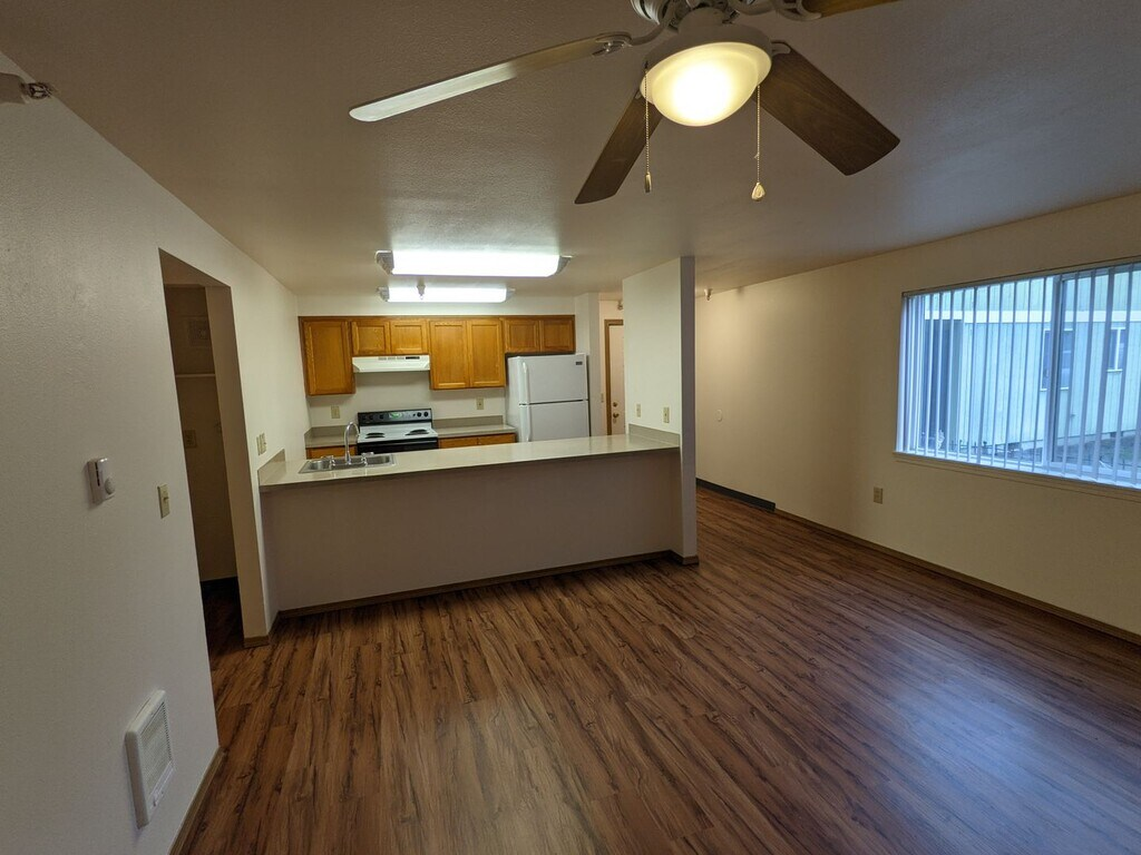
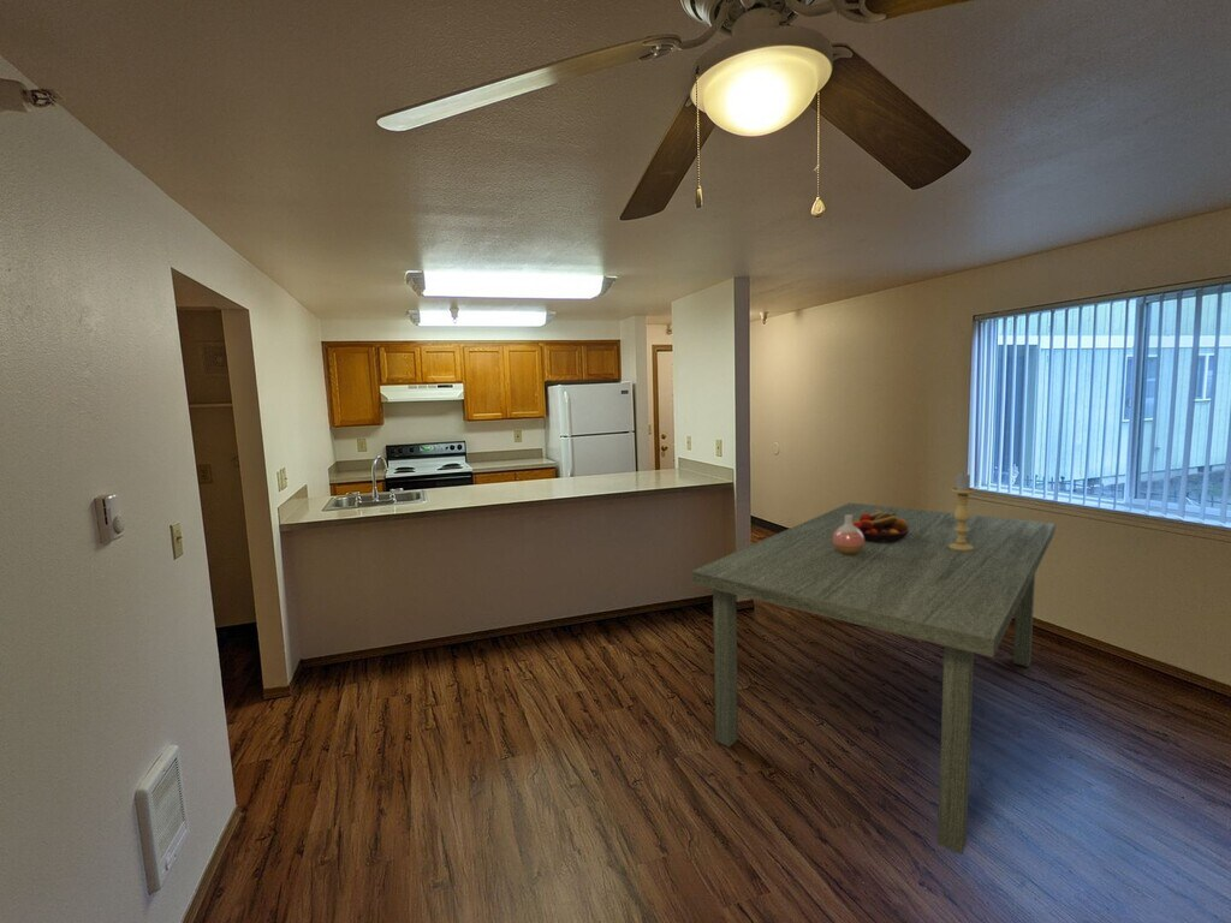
+ vase [832,514,864,555]
+ candle holder [948,471,976,550]
+ fruit bowl [852,510,909,543]
+ dining table [690,501,1057,856]
